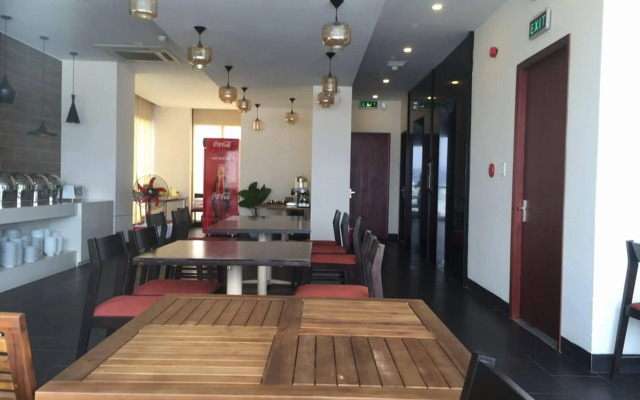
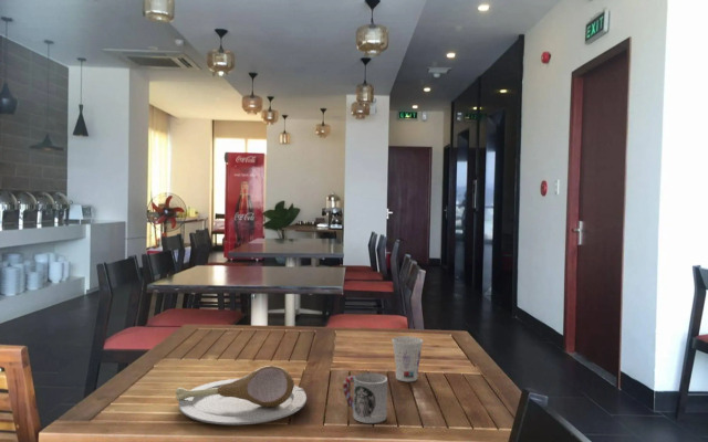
+ cup [342,372,388,424]
+ cup [391,335,424,382]
+ plate [175,365,308,425]
